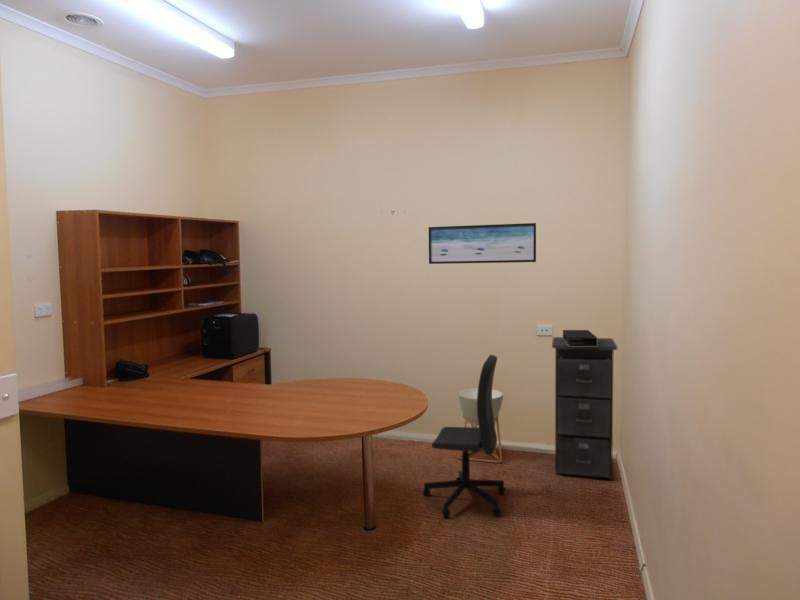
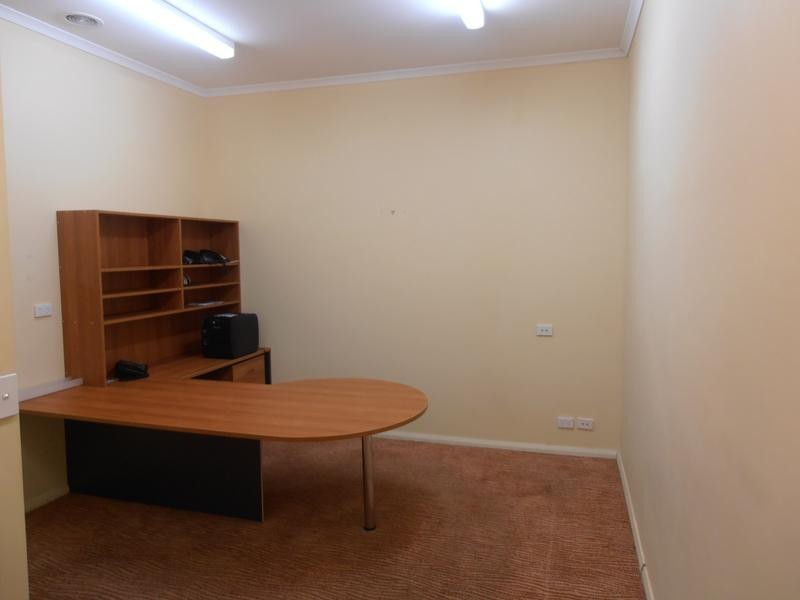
- planter [456,387,504,464]
- rifle magazine [562,329,598,346]
- office chair [422,354,506,519]
- wall art [428,222,537,265]
- filing cabinet [551,336,618,480]
